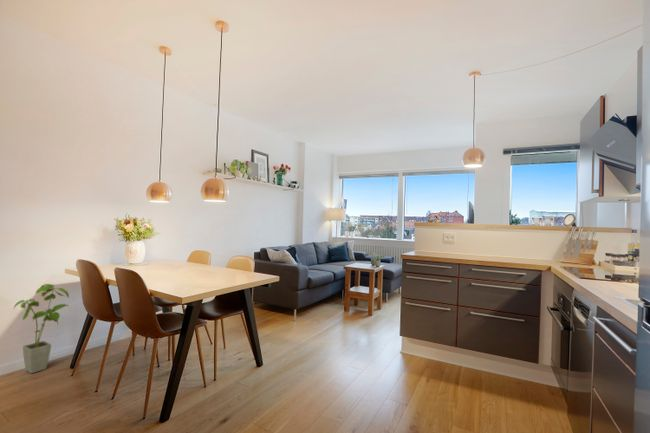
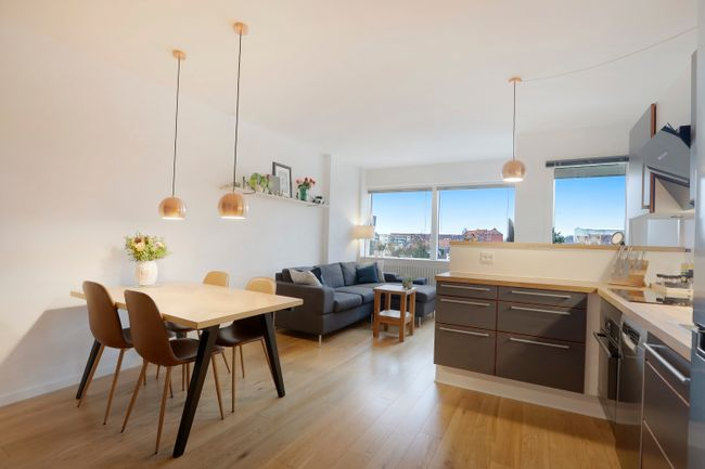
- house plant [13,283,70,374]
